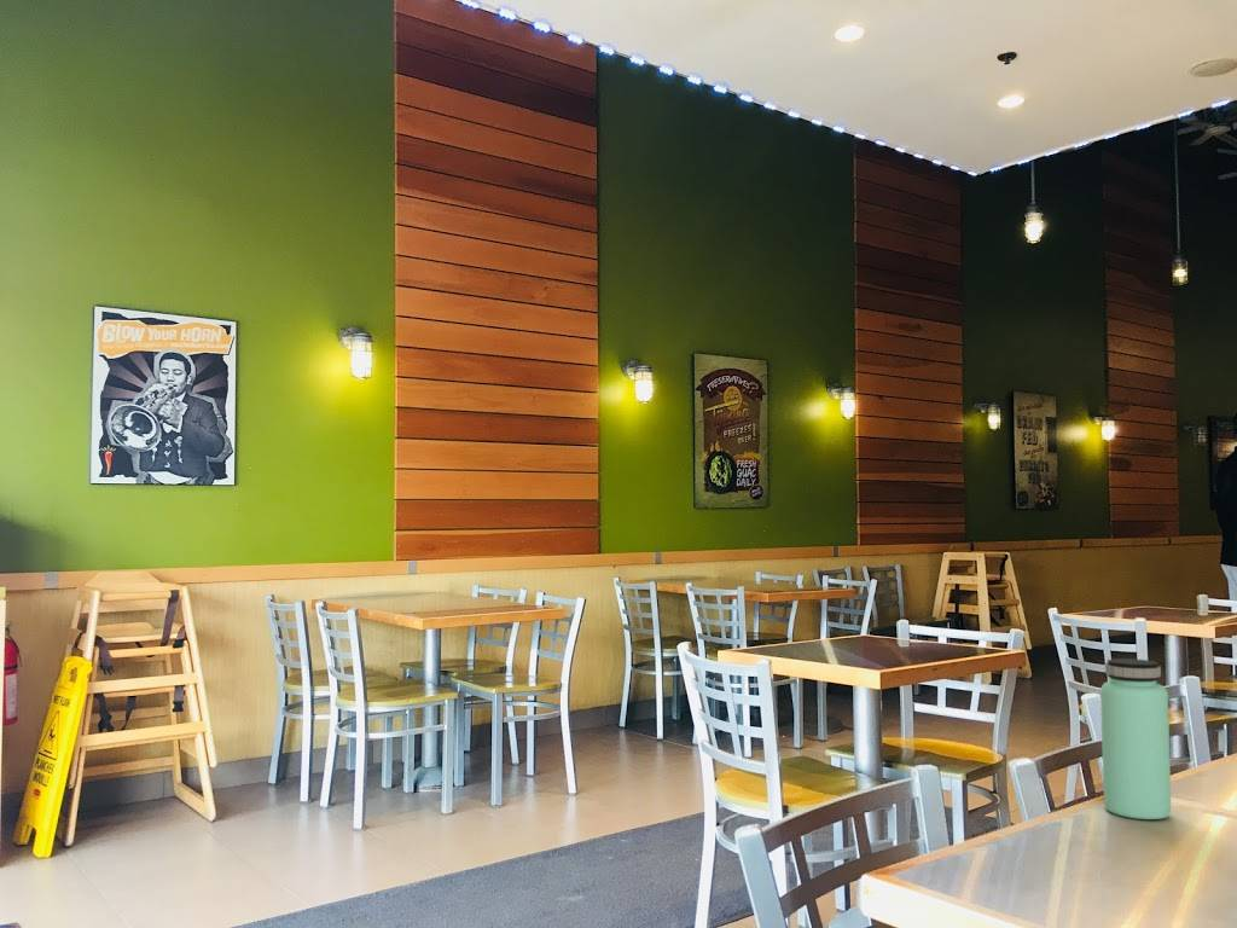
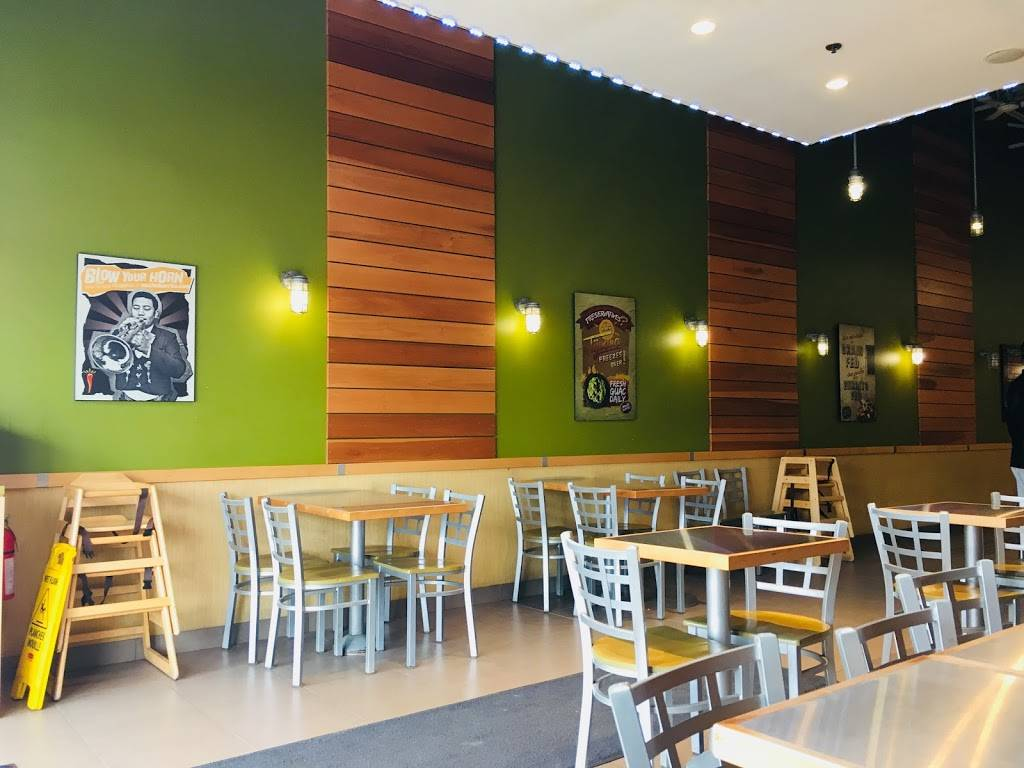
- bottle [1099,657,1172,820]
